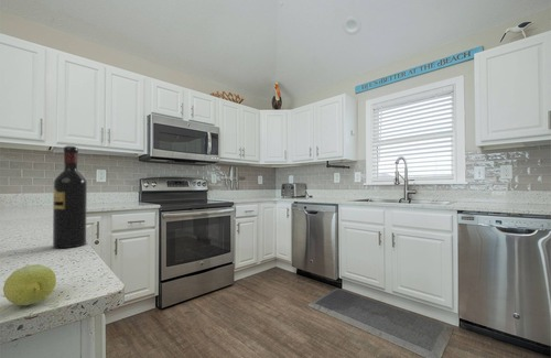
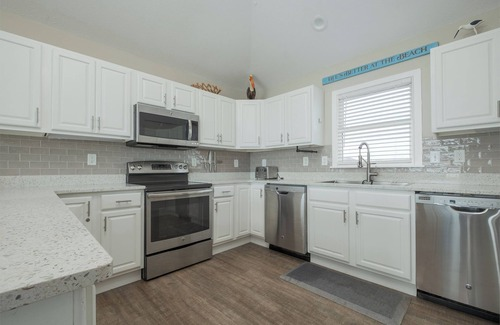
- wine bottle [52,144,88,249]
- fruit [2,263,57,306]
